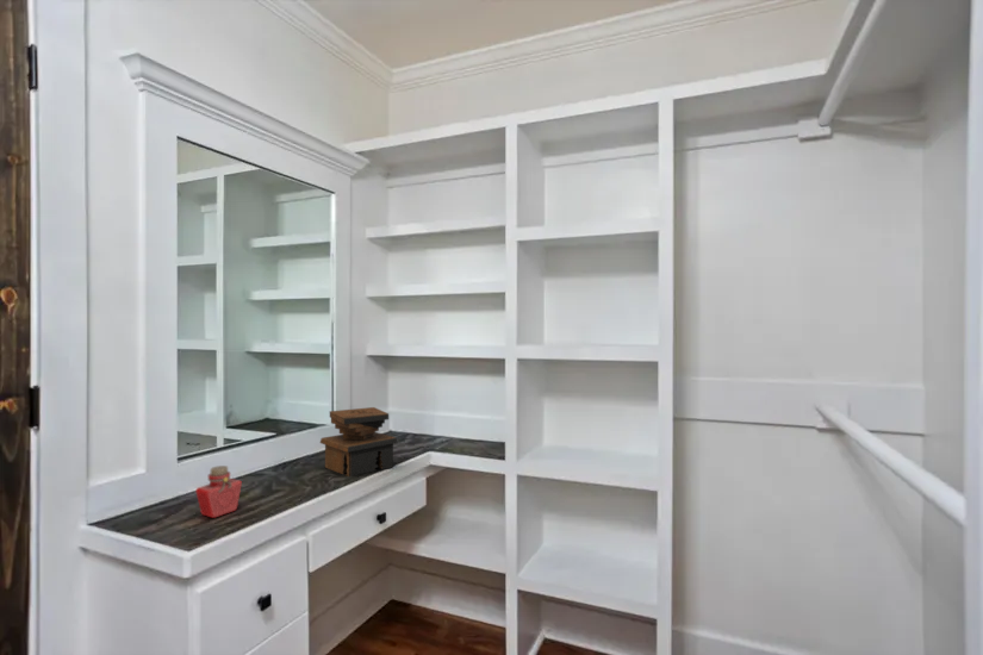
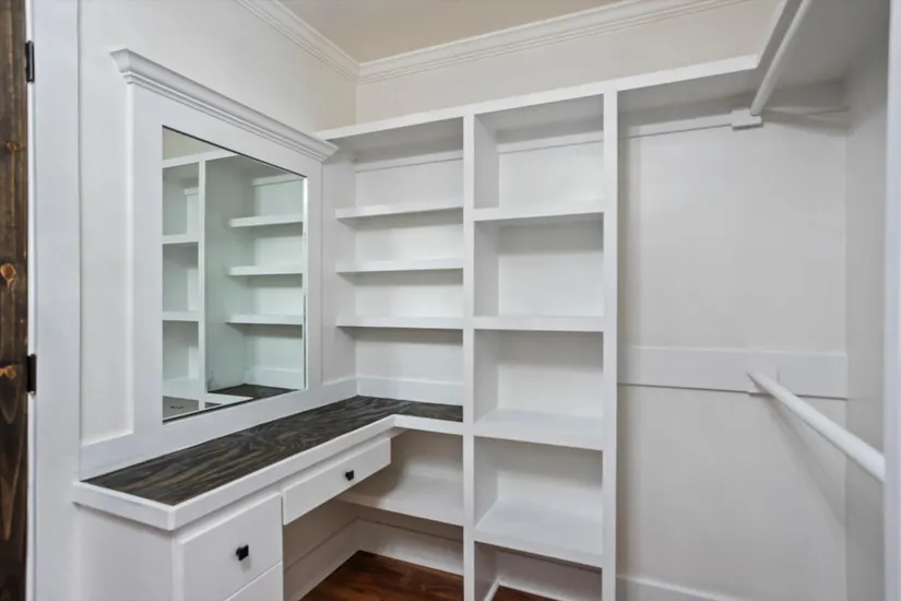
- jewelry box [319,406,399,478]
- potion bottle [194,464,243,519]
